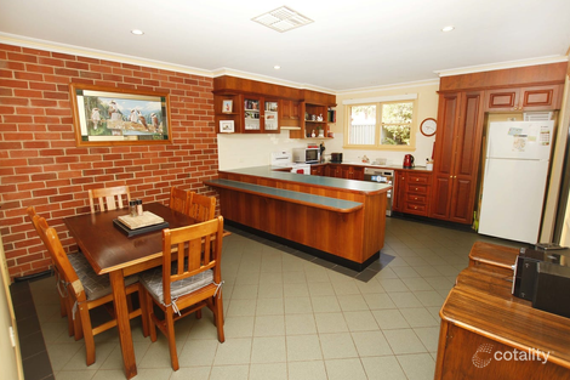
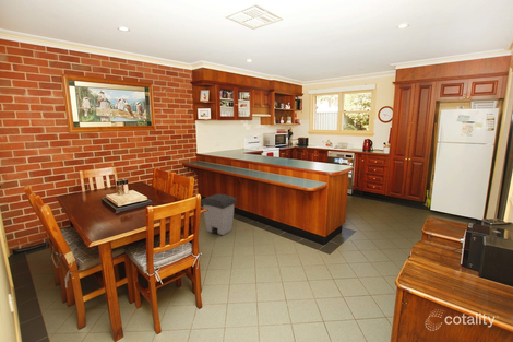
+ trash can [200,193,237,236]
